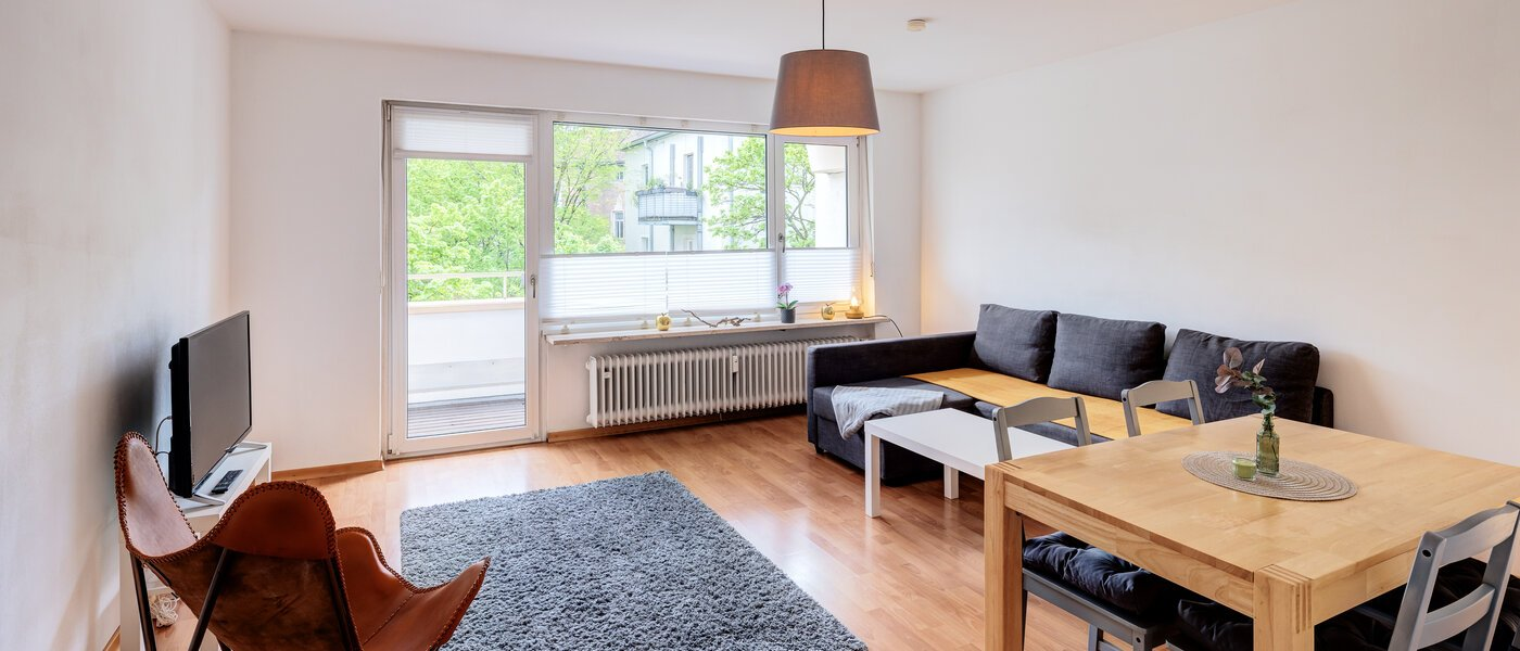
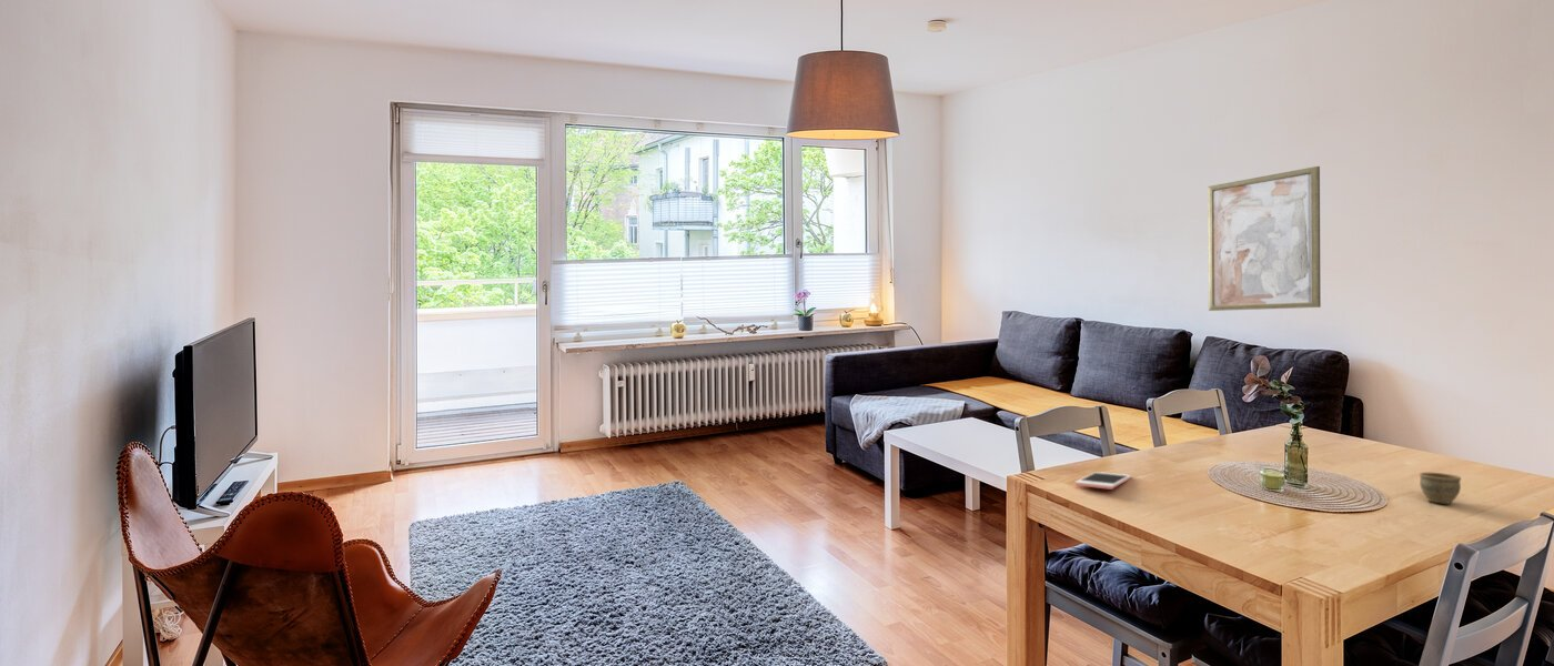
+ cup [1419,472,1462,505]
+ wall art [1207,165,1322,312]
+ cell phone [1074,471,1132,491]
